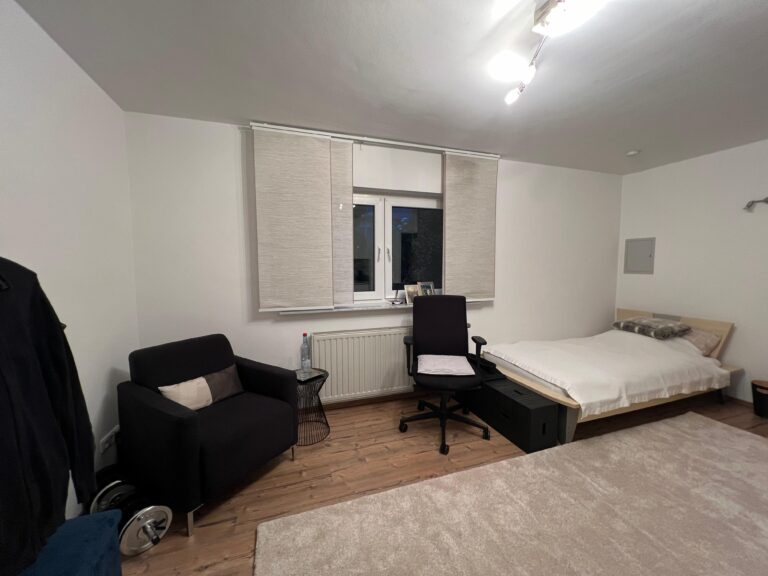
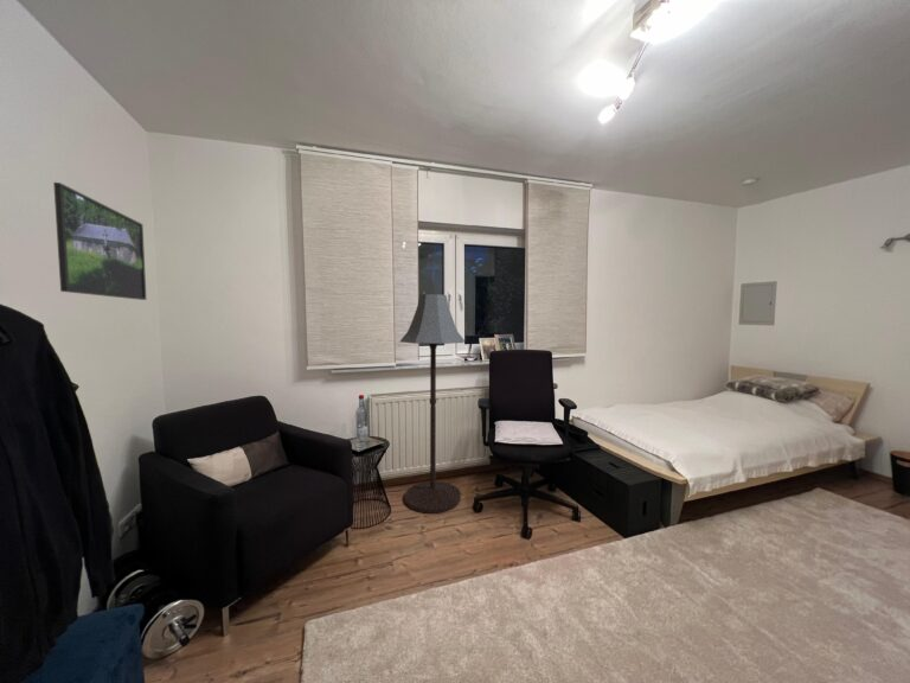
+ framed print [52,181,148,301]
+ floor lamp [399,293,466,515]
